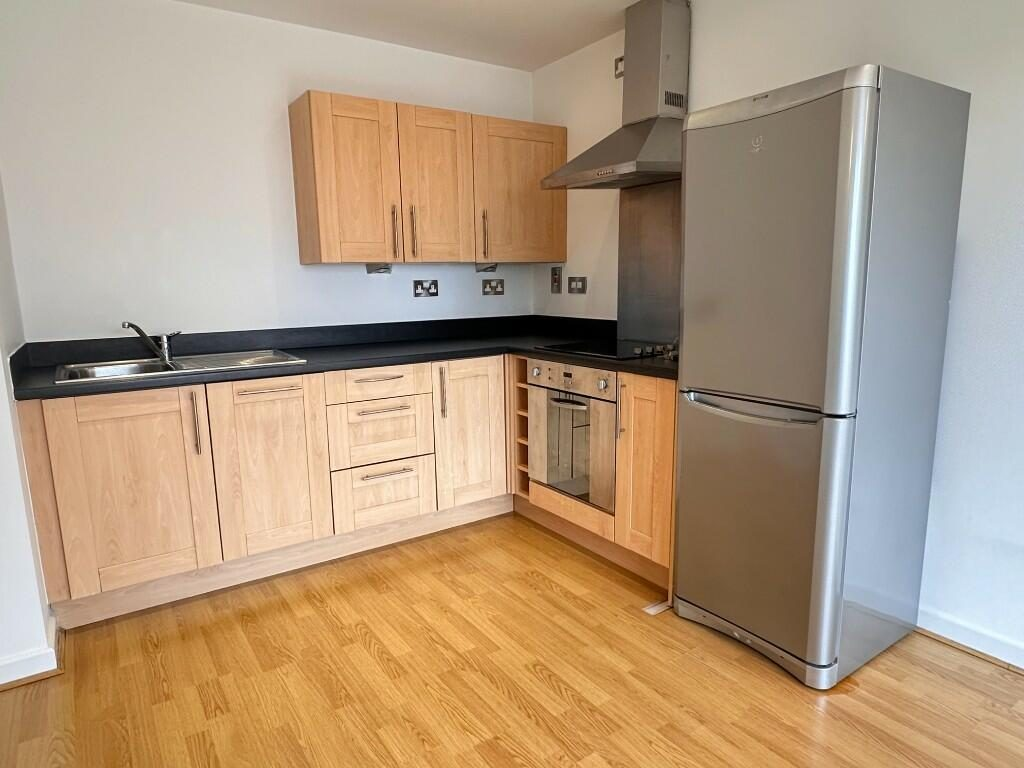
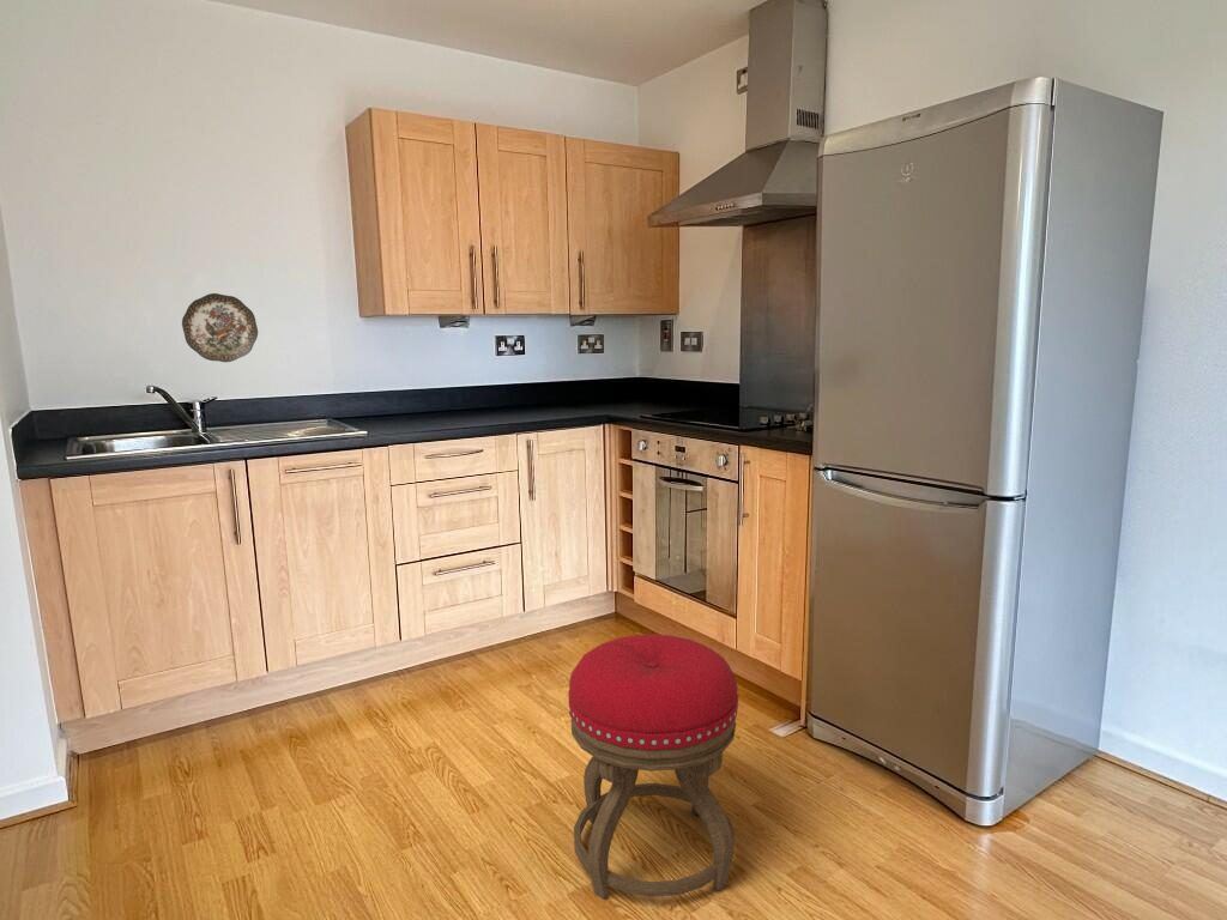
+ decorative plate [181,292,259,363]
+ stool [567,634,739,900]
